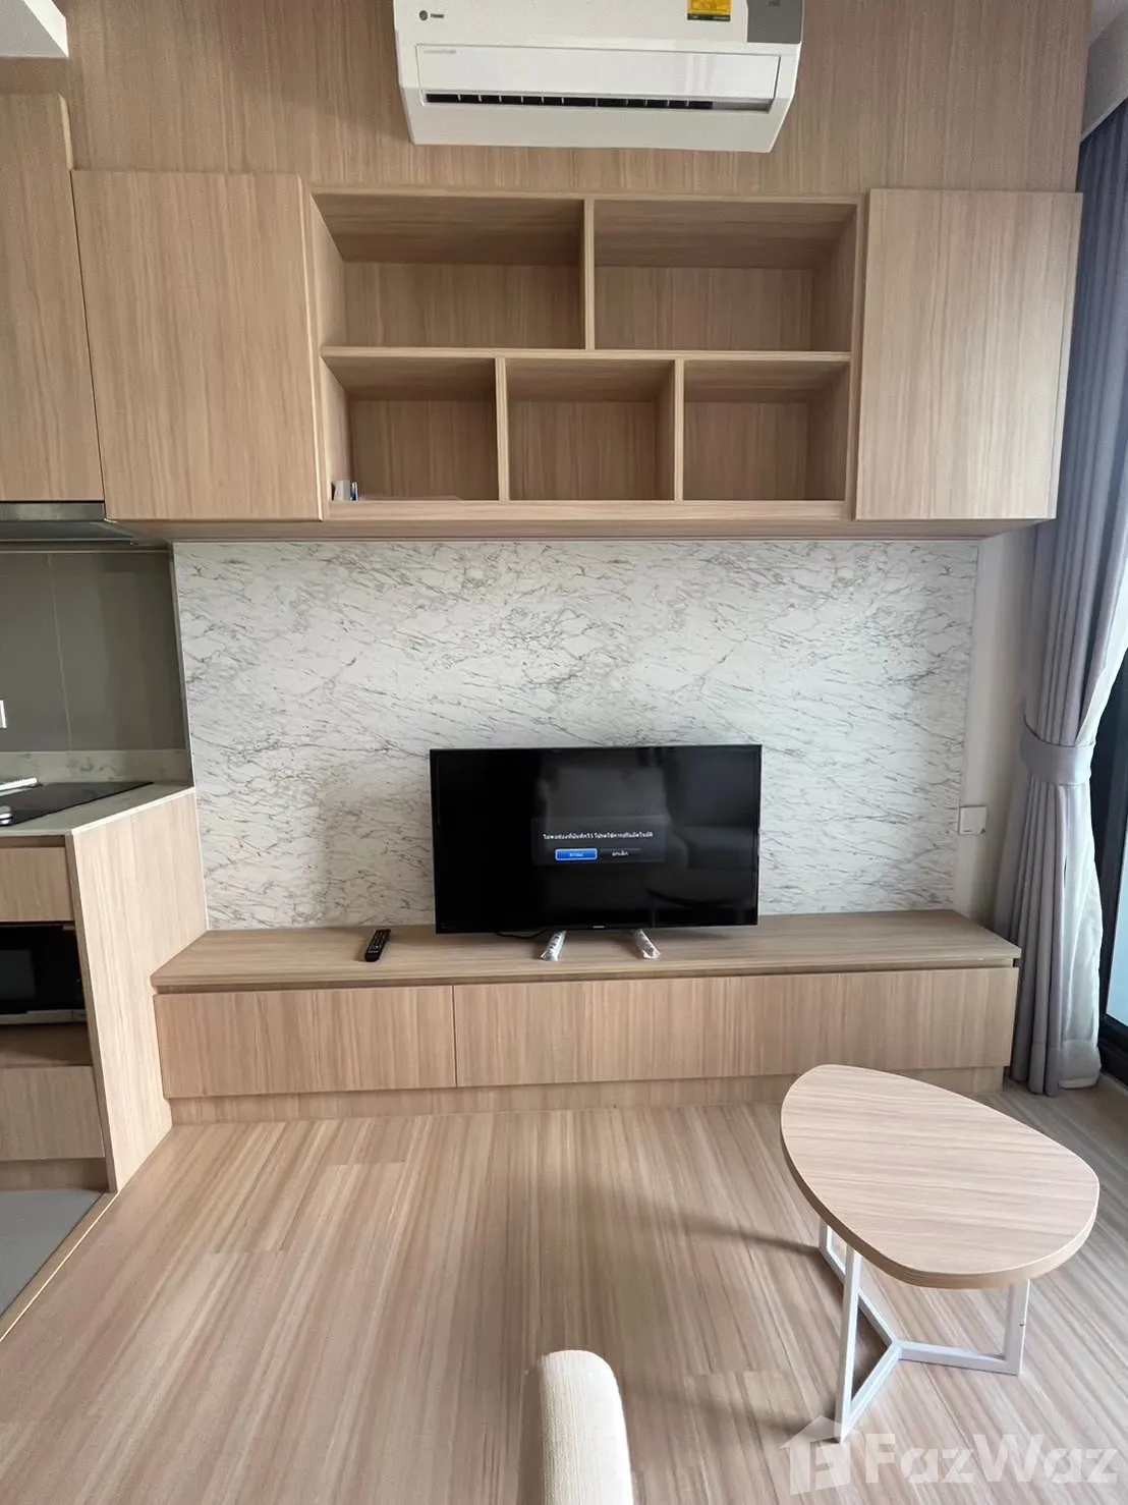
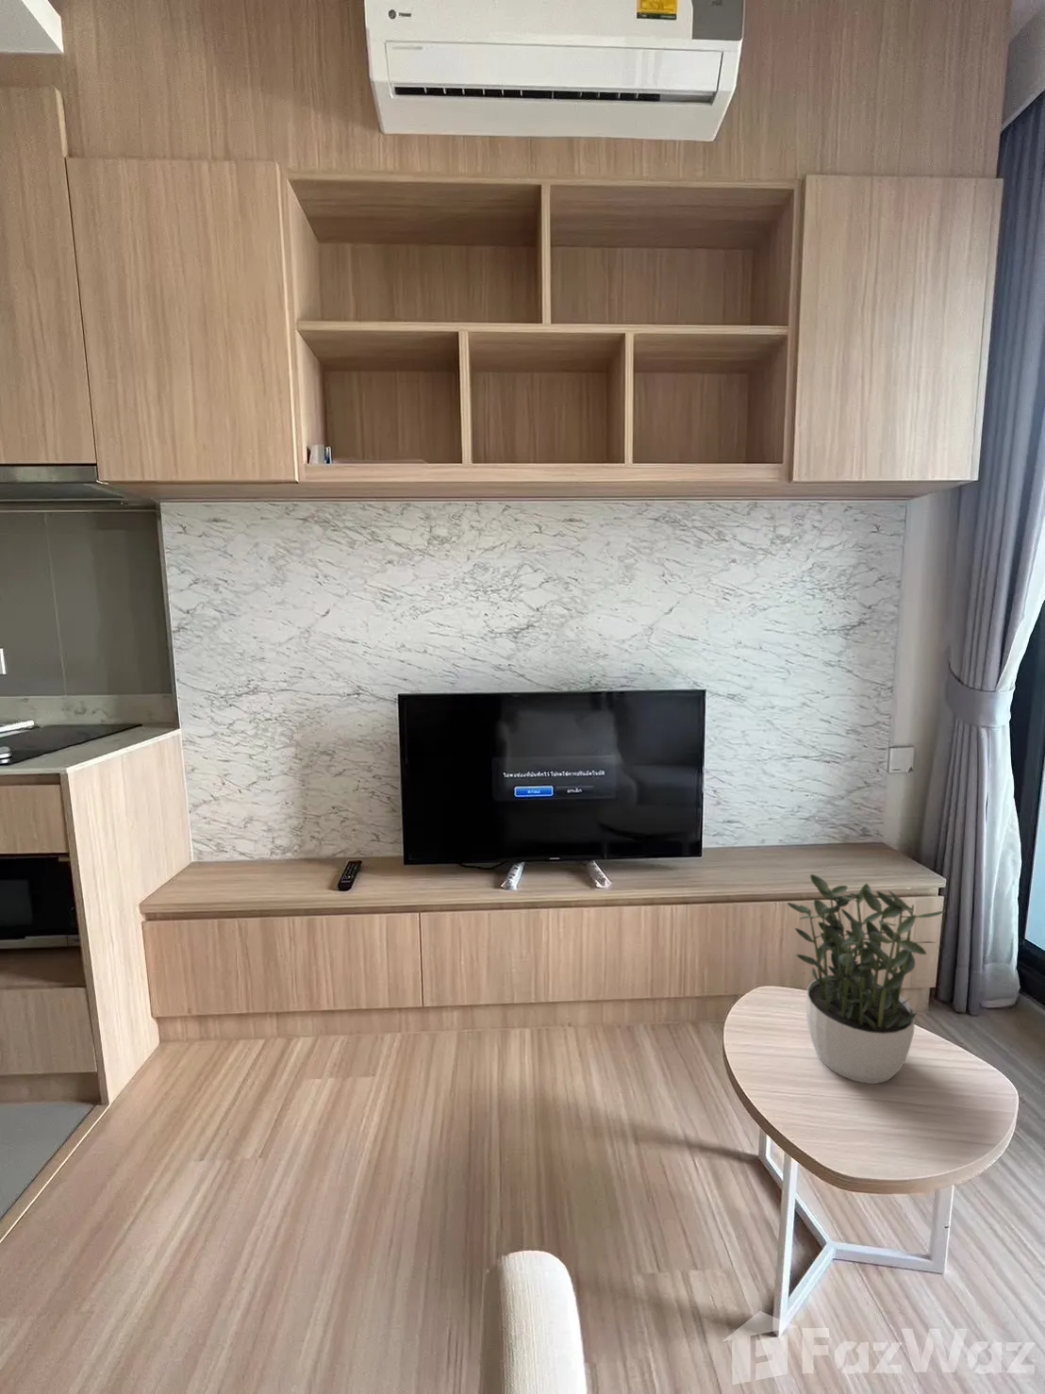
+ potted plant [786,874,946,1084]
